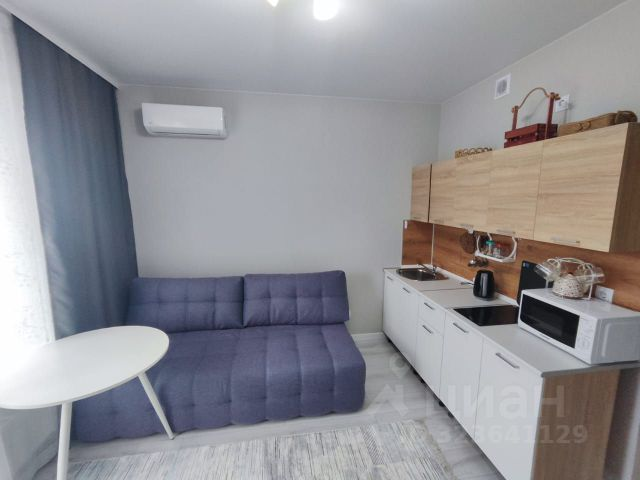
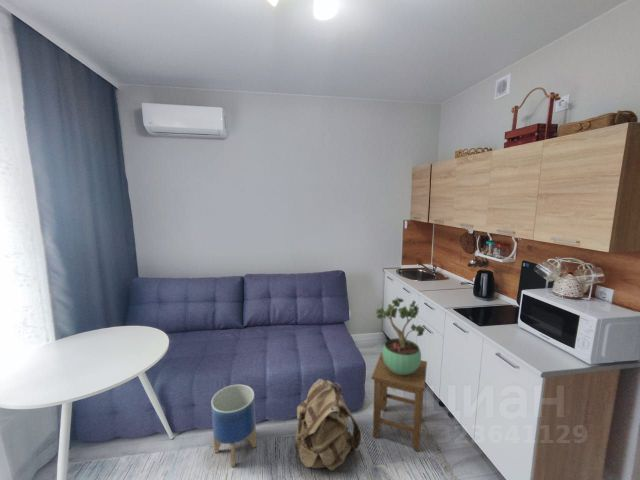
+ planter [210,384,257,468]
+ potted plant [375,296,426,375]
+ backpack [293,378,362,471]
+ stool [371,352,428,452]
